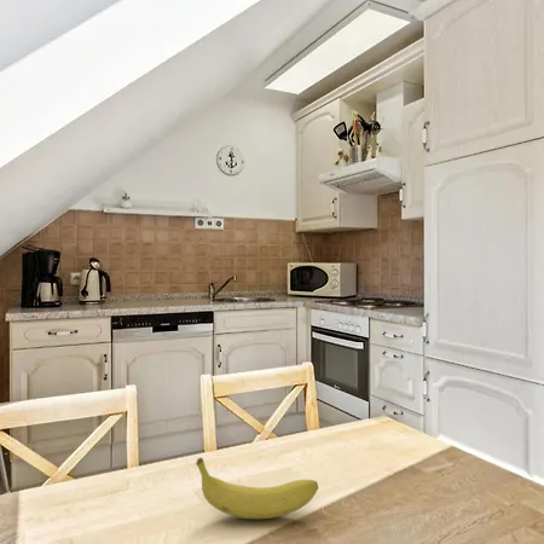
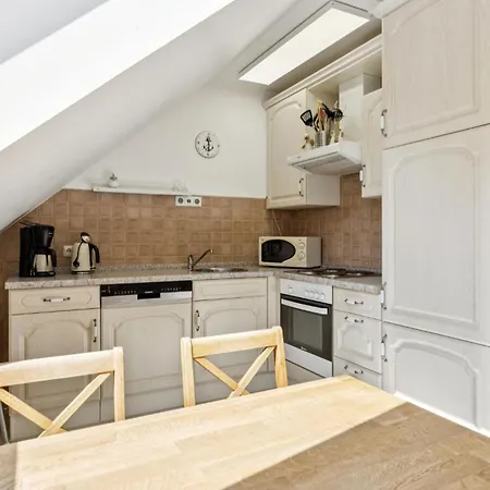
- fruit [195,456,319,520]
